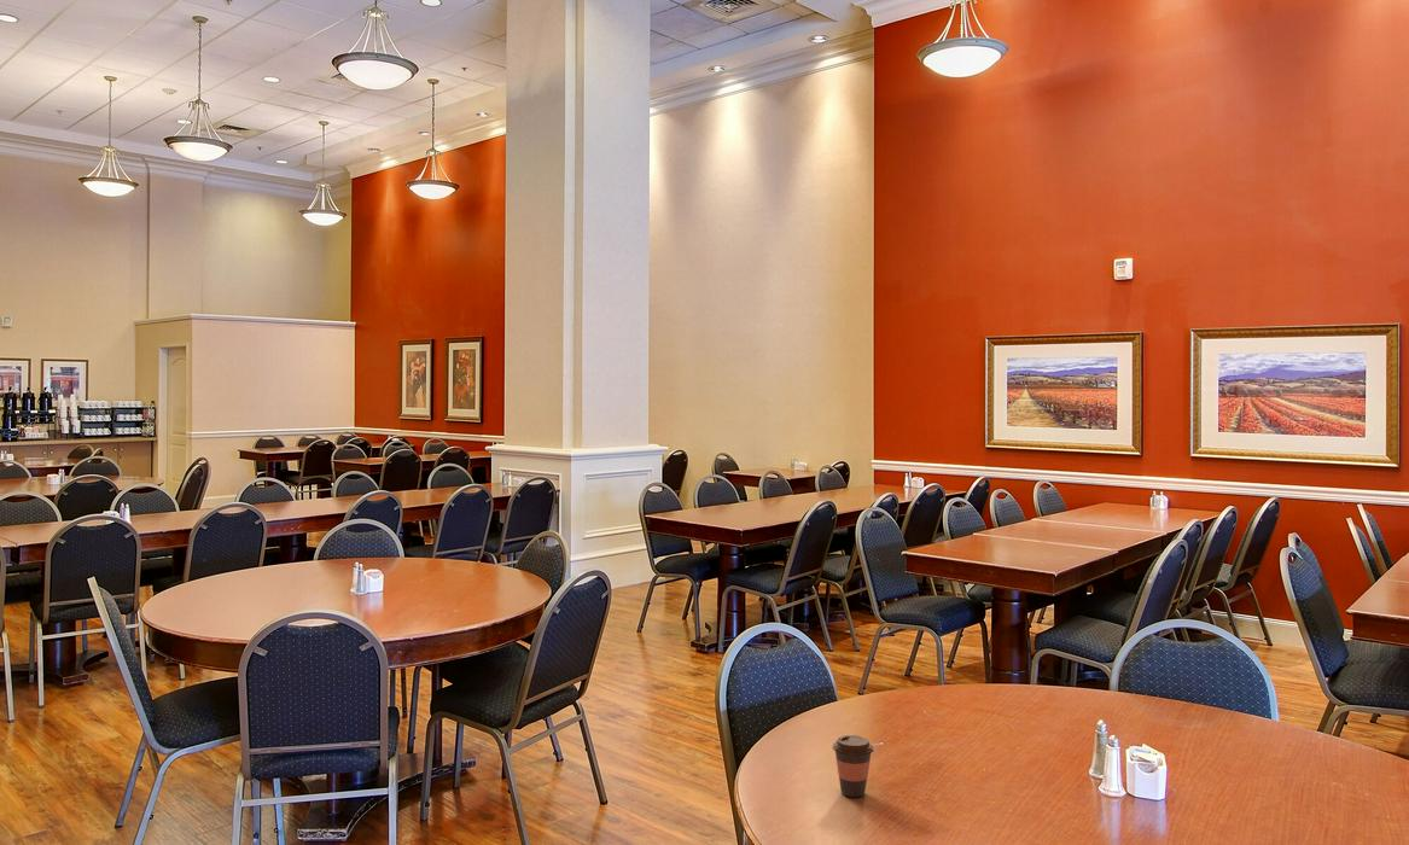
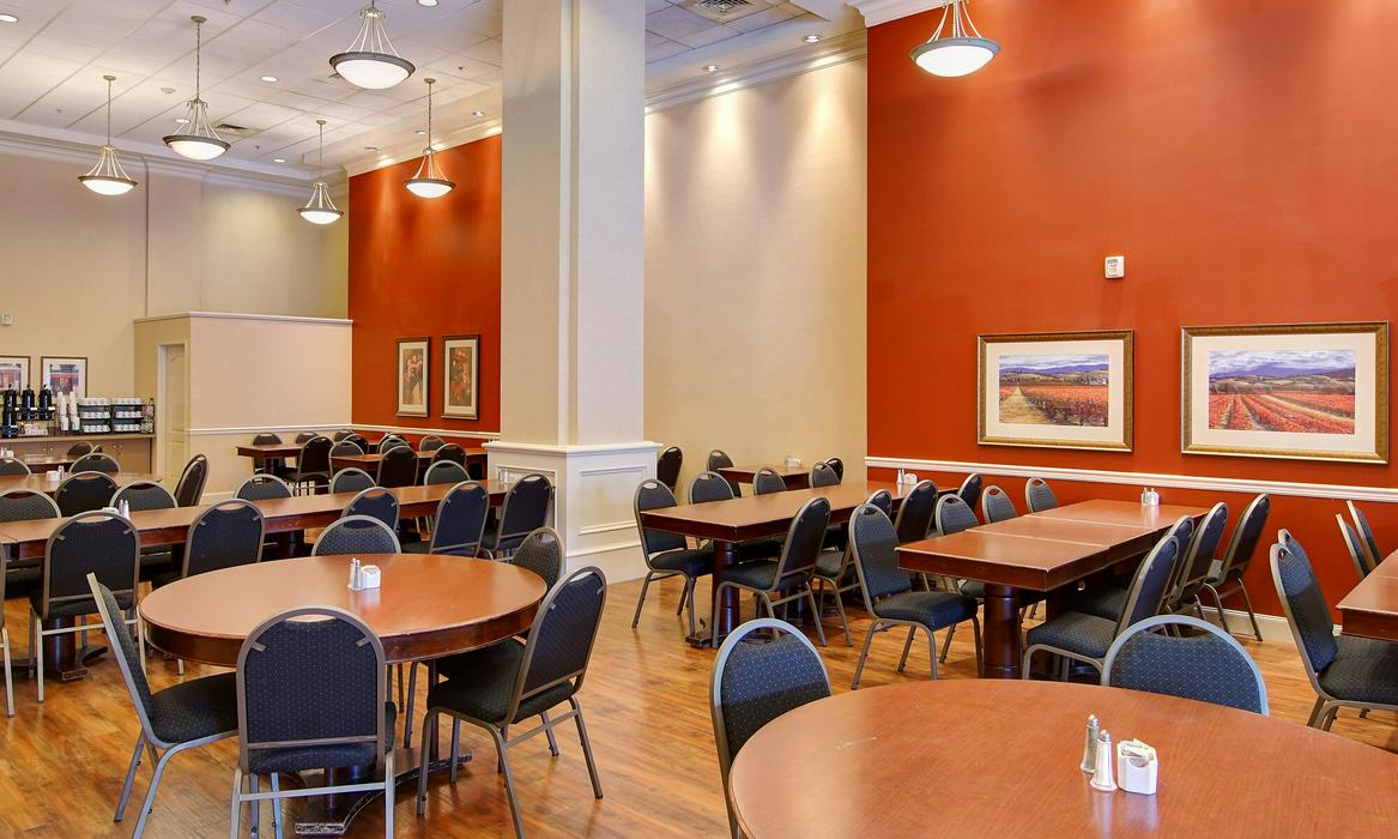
- coffee cup [832,734,875,798]
